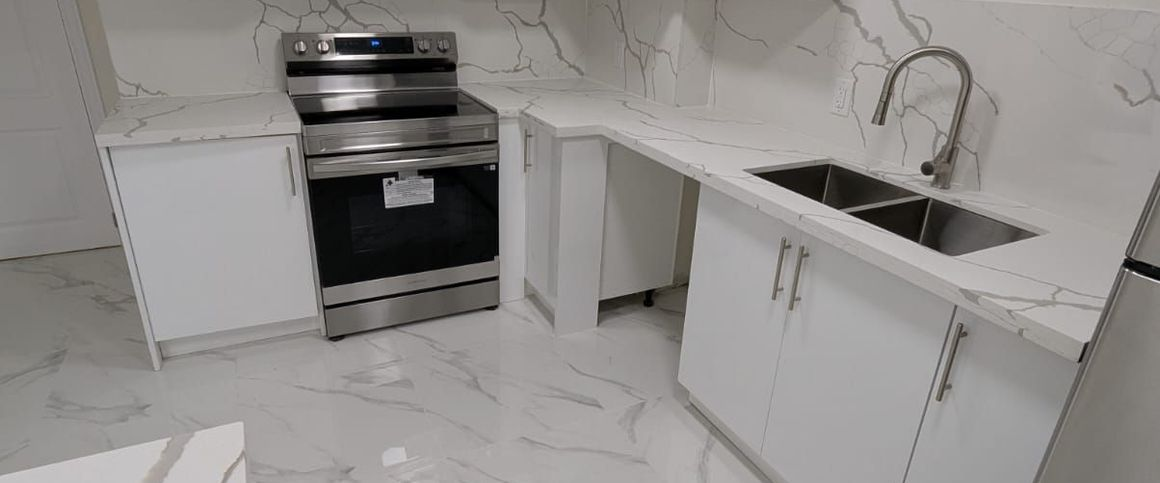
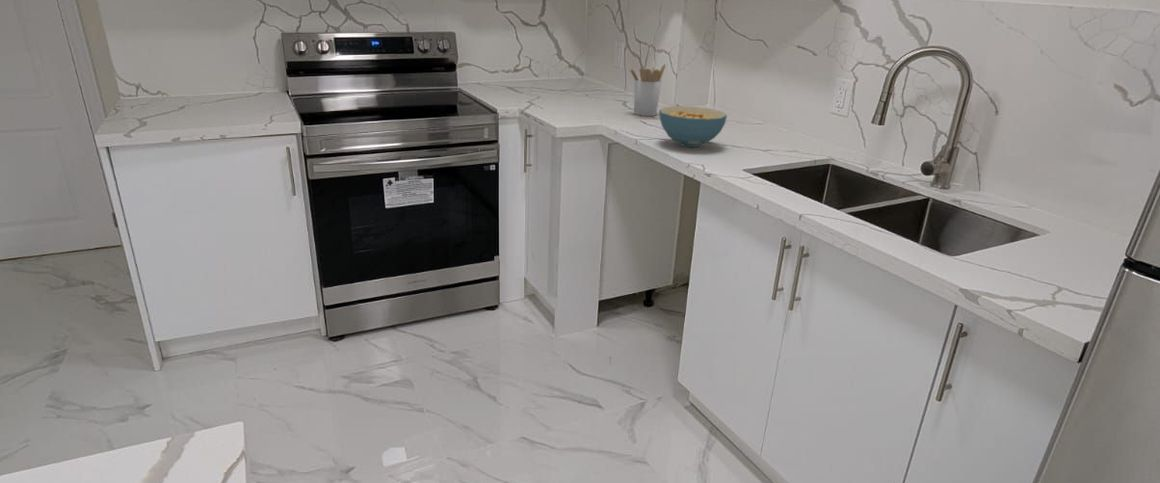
+ utensil holder [629,63,666,117]
+ cereal bowl [658,105,728,148]
